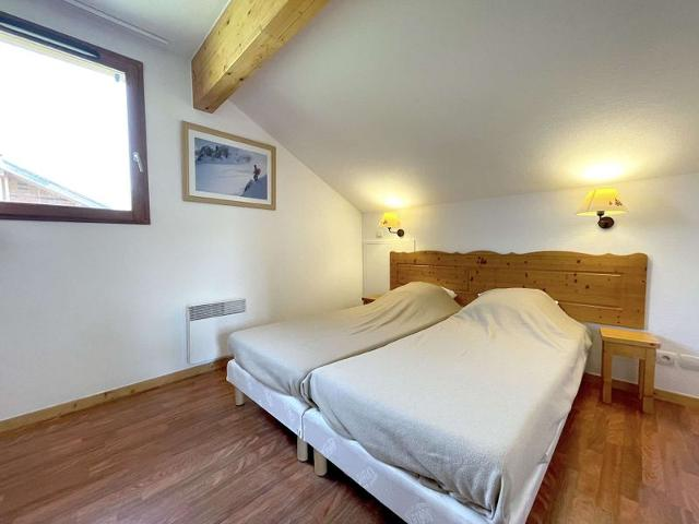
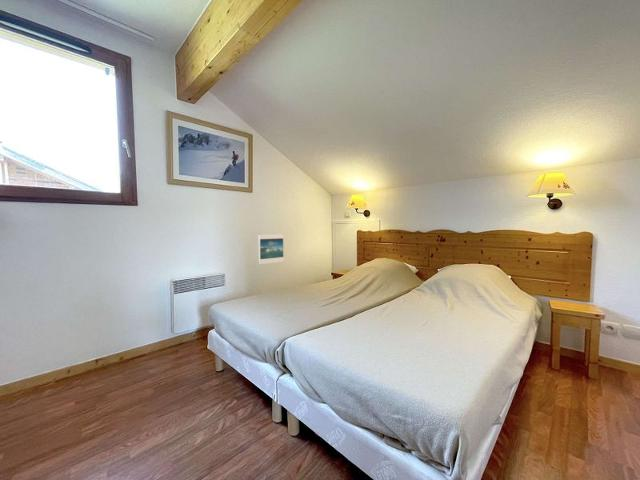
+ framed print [257,233,285,265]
